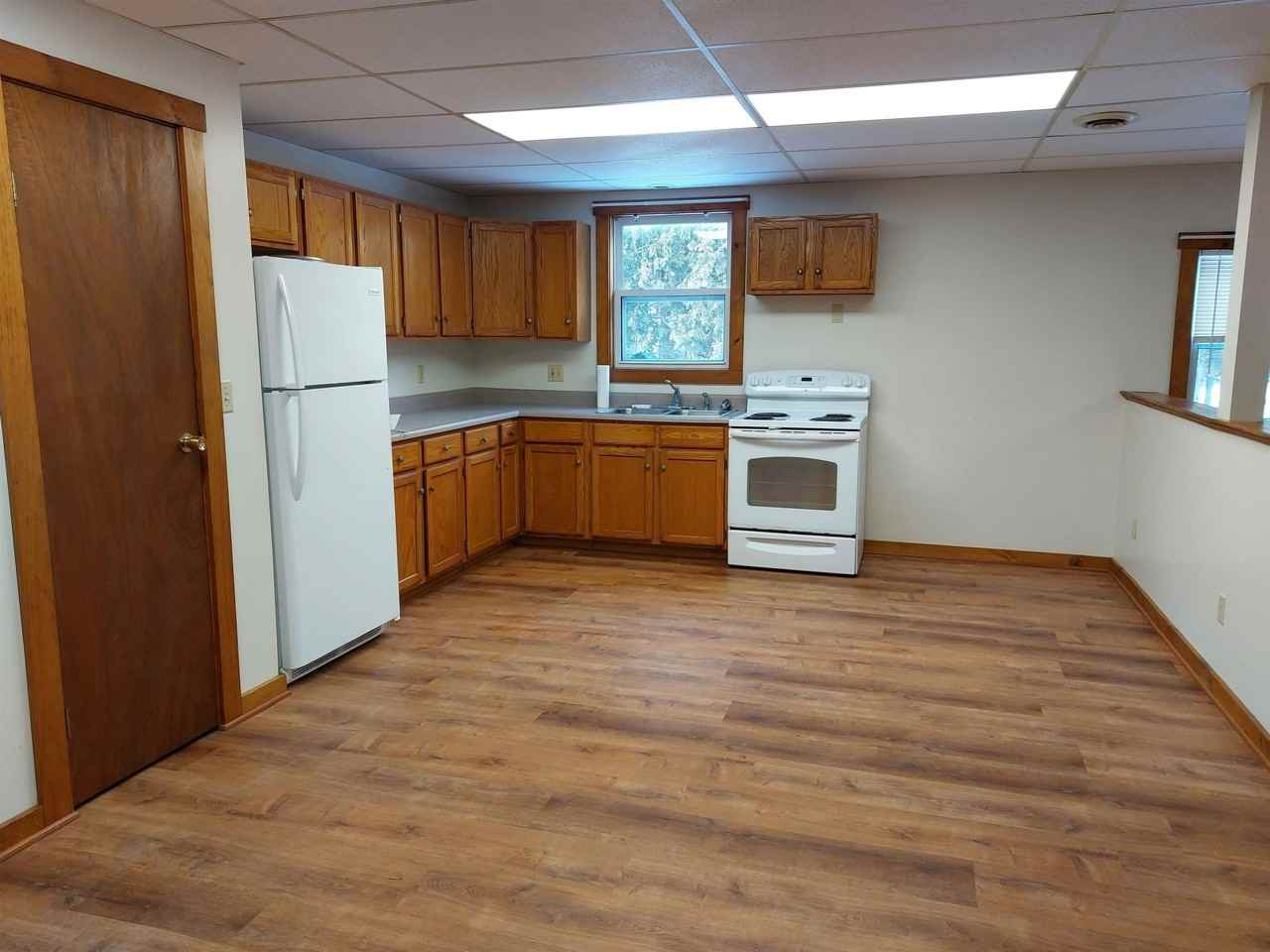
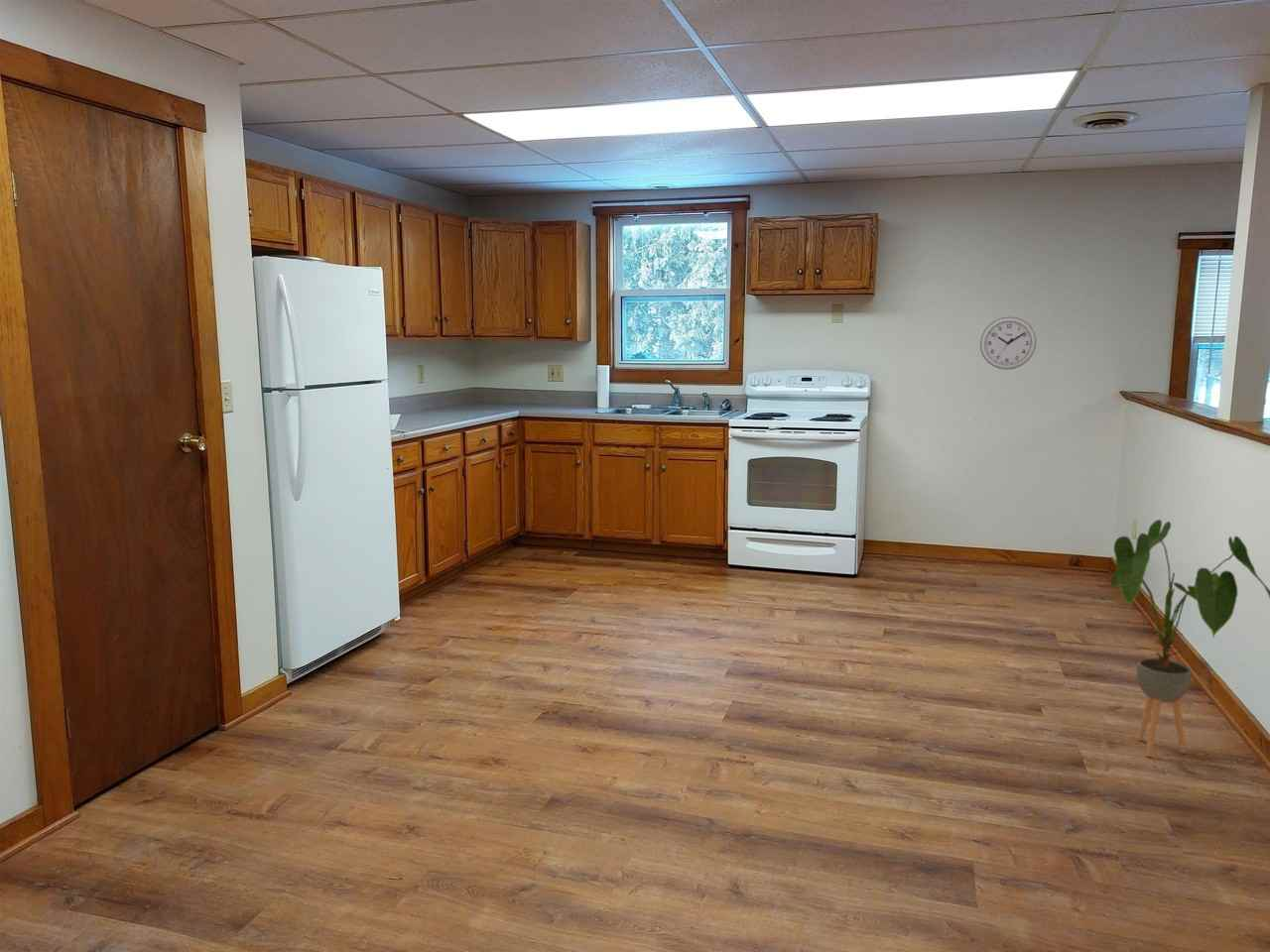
+ house plant [1108,519,1270,758]
+ wall clock [979,315,1038,371]
